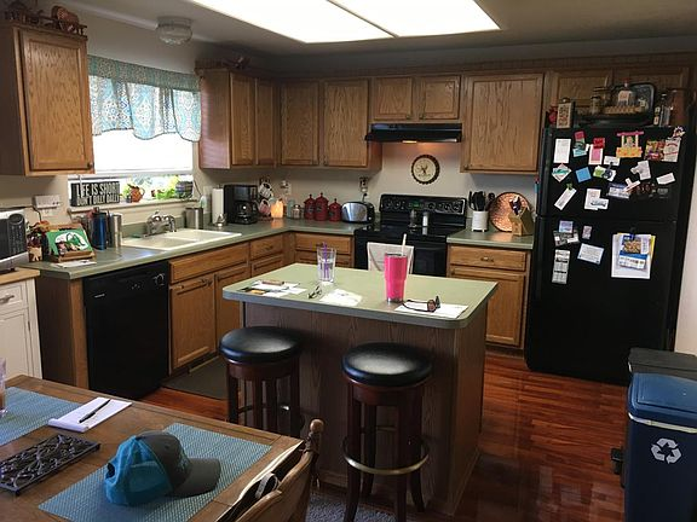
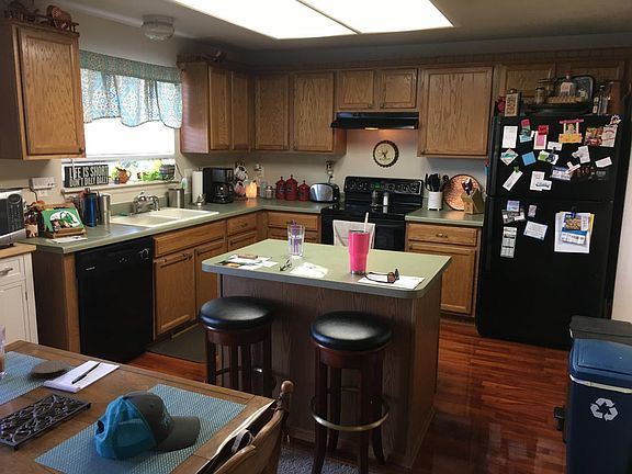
+ coaster [31,359,70,379]
